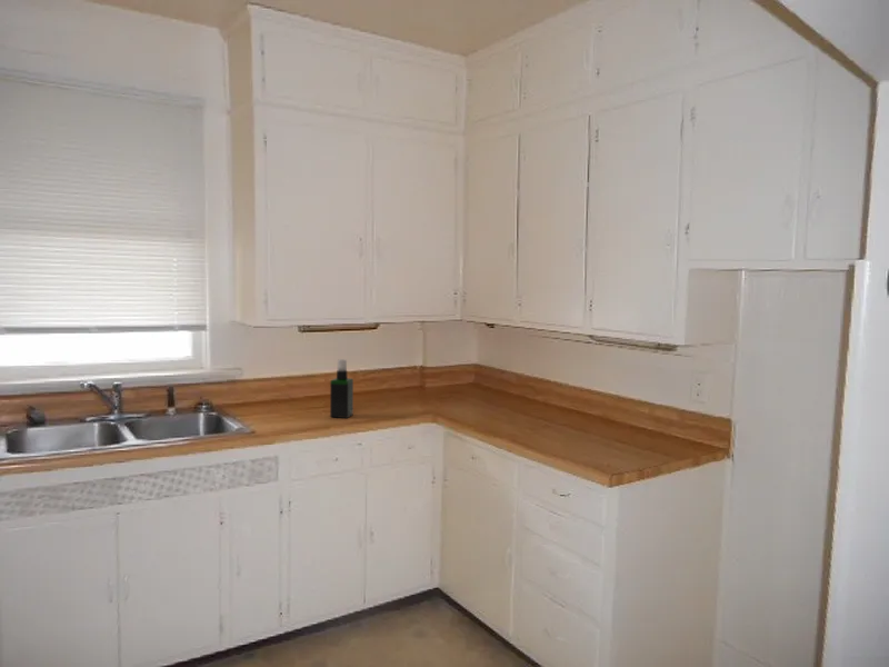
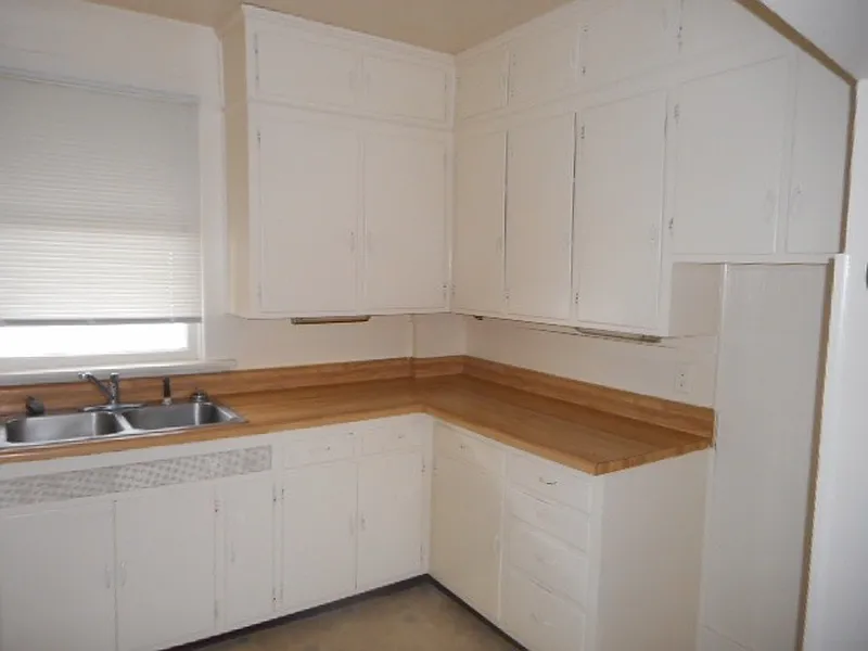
- spray bottle [329,358,354,419]
